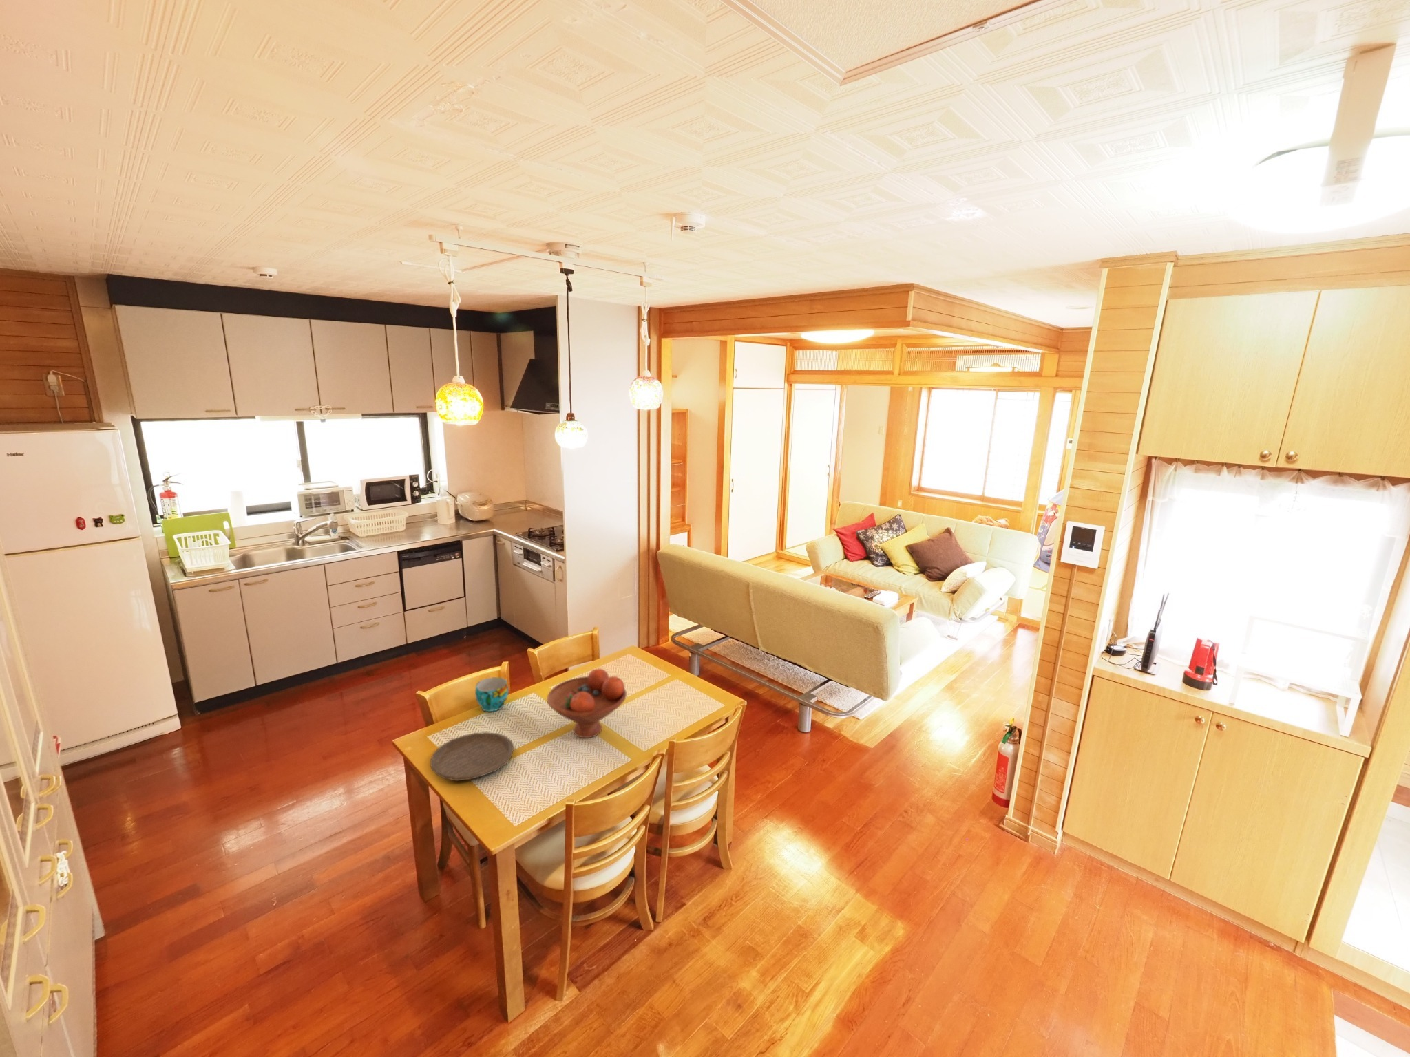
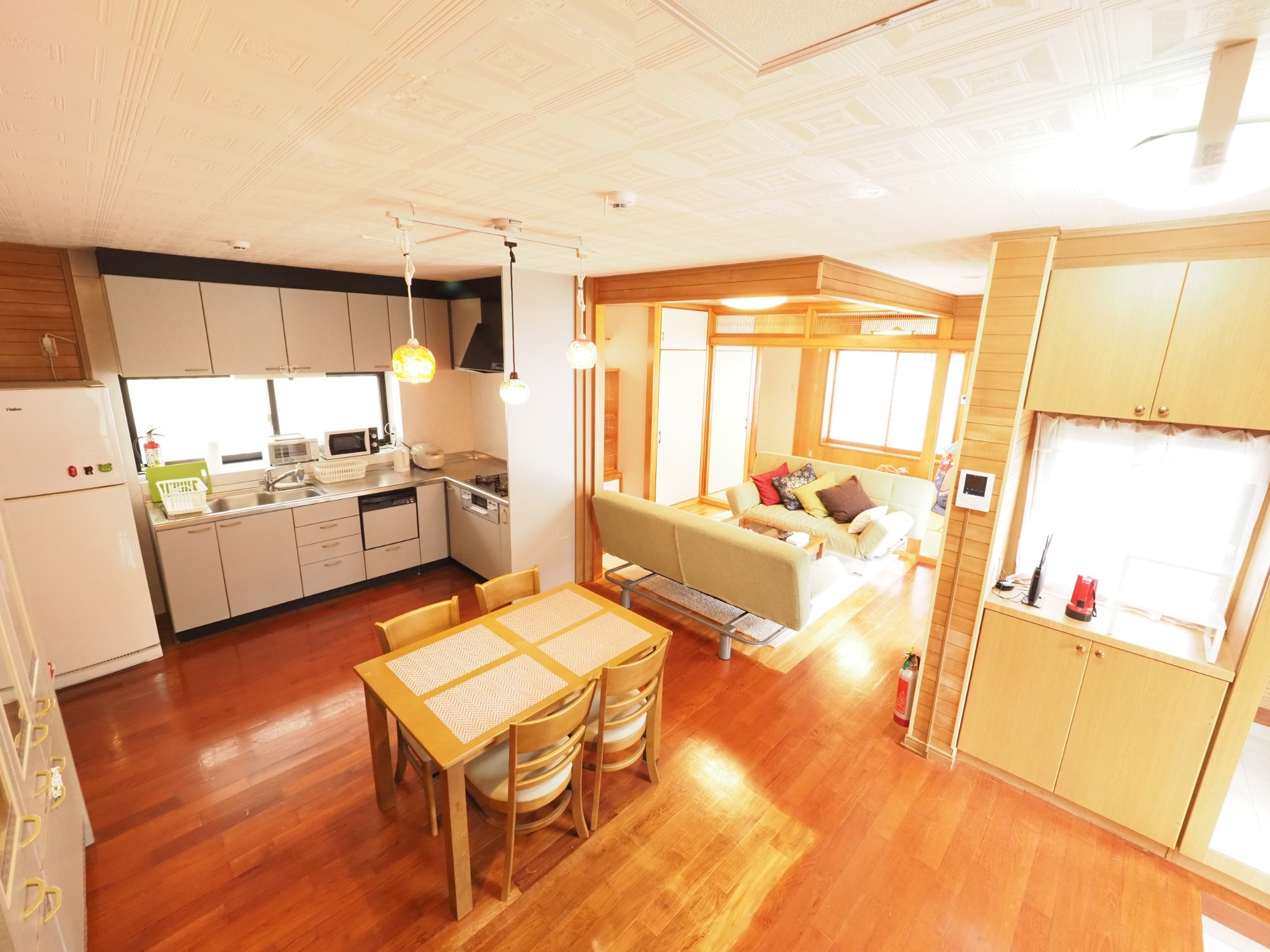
- cup [474,676,508,712]
- fruit bowl [546,667,627,739]
- plate [430,732,514,782]
